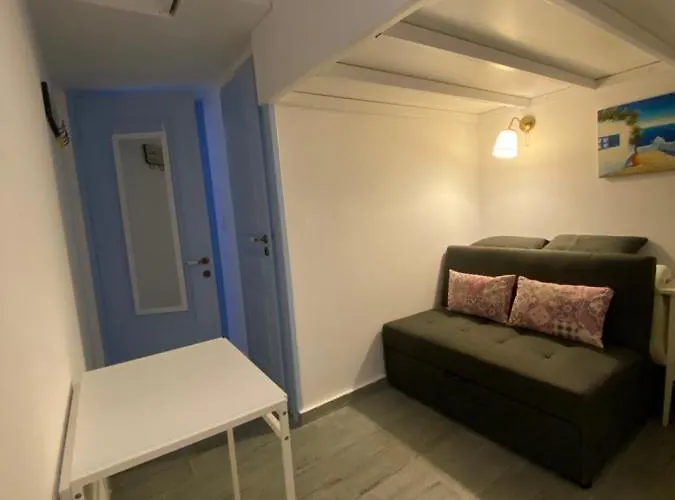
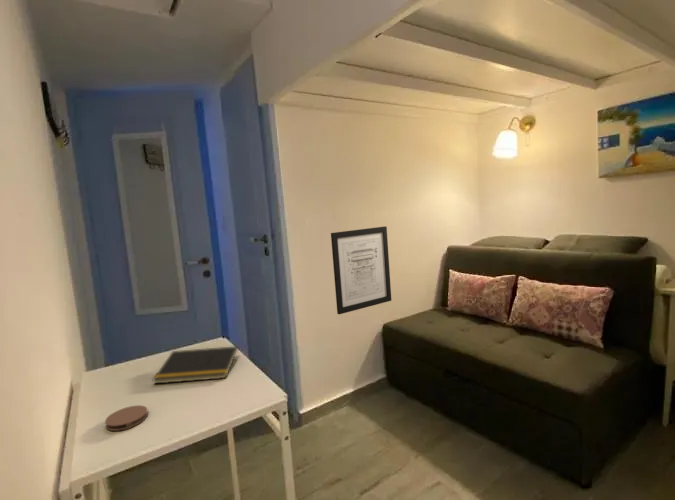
+ notepad [152,345,239,385]
+ coaster [104,404,149,432]
+ wall art [330,225,392,315]
